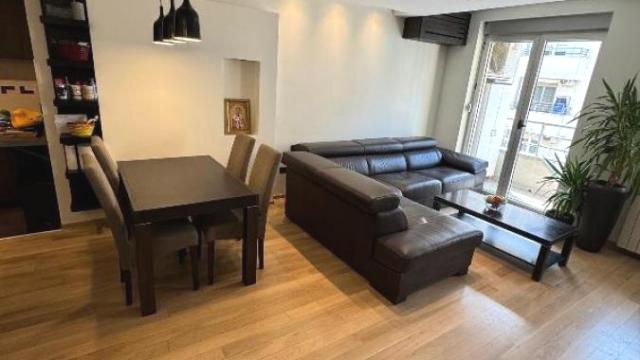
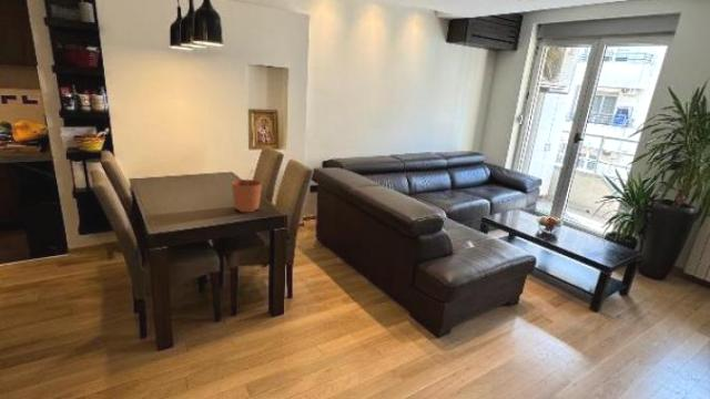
+ plant pot [231,168,263,213]
